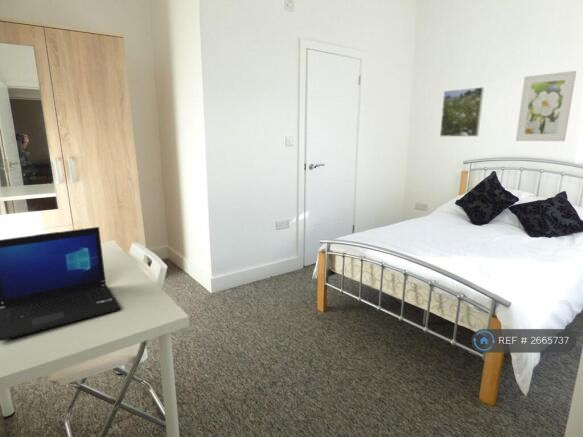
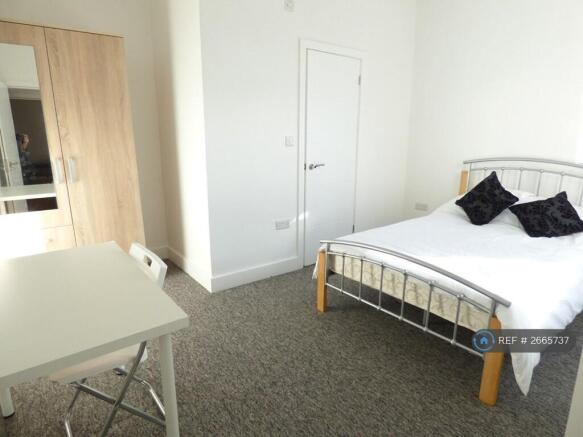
- laptop [0,226,121,342]
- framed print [515,70,577,142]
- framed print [439,86,485,137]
